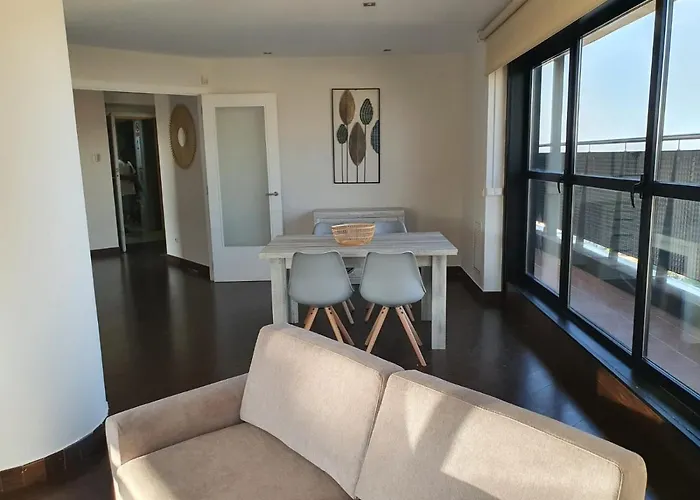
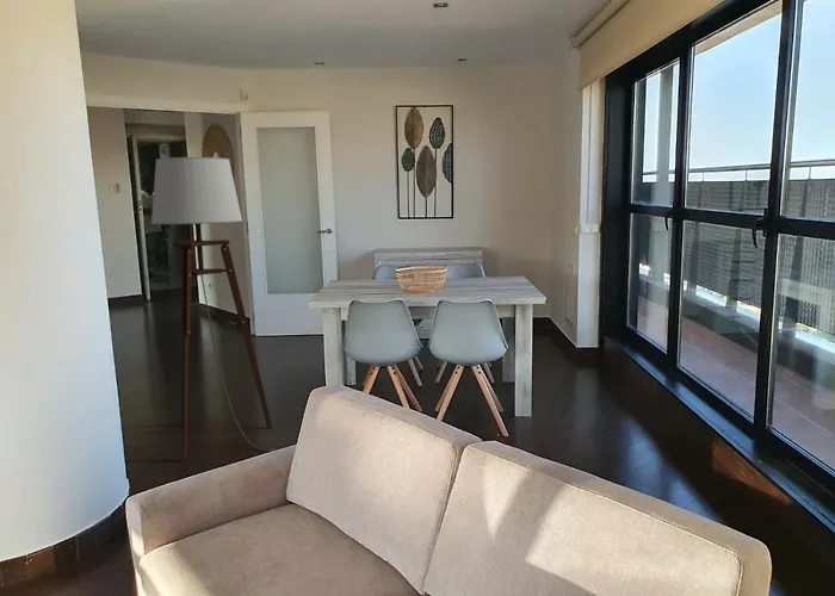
+ floor lamp [150,156,277,460]
